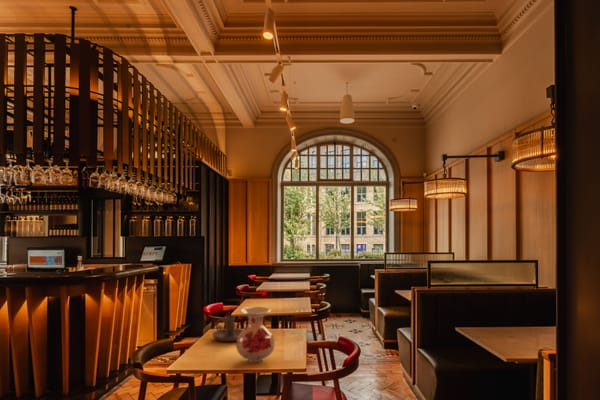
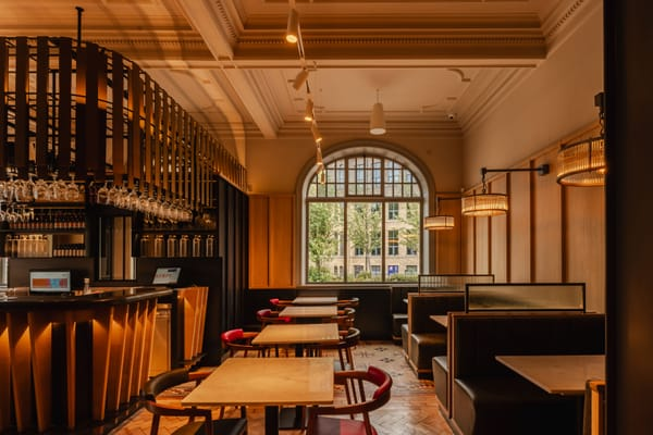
- candle holder [212,315,243,342]
- vase [235,306,276,363]
